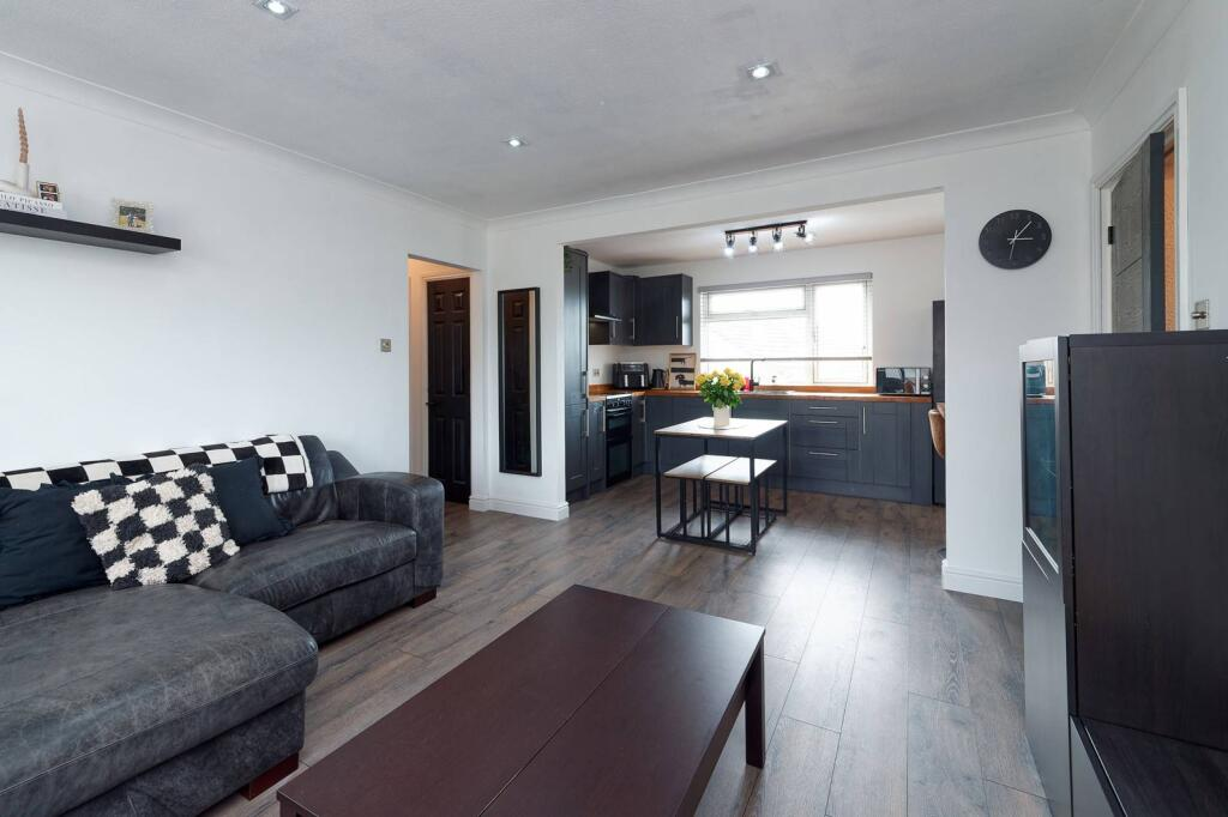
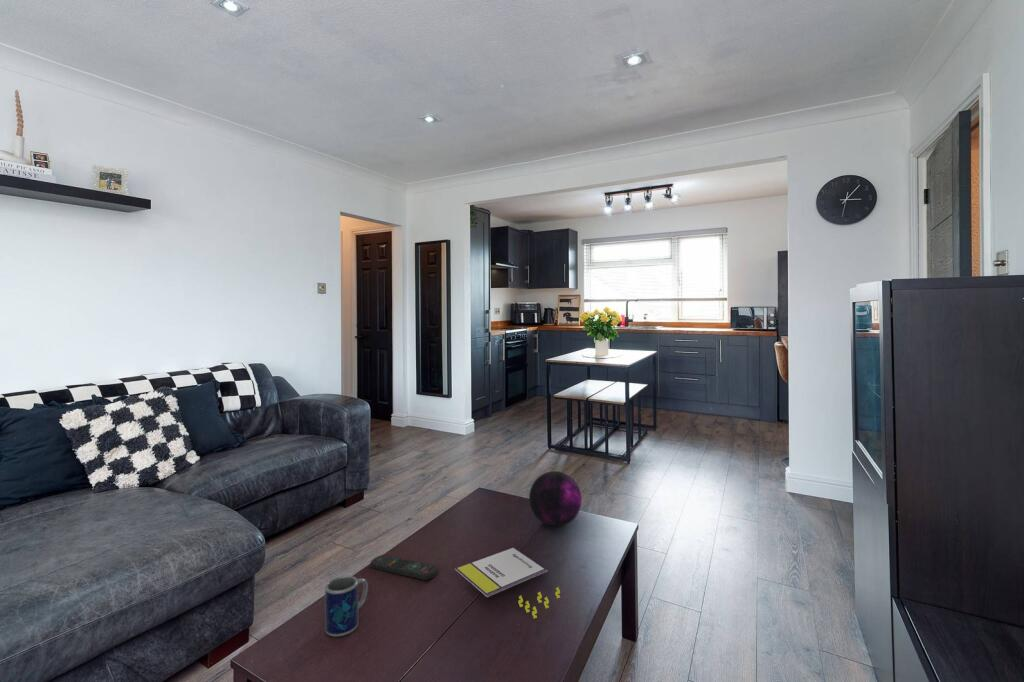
+ board game [454,546,561,620]
+ decorative orb [528,470,583,527]
+ mug [324,575,369,637]
+ remote control [369,554,438,581]
